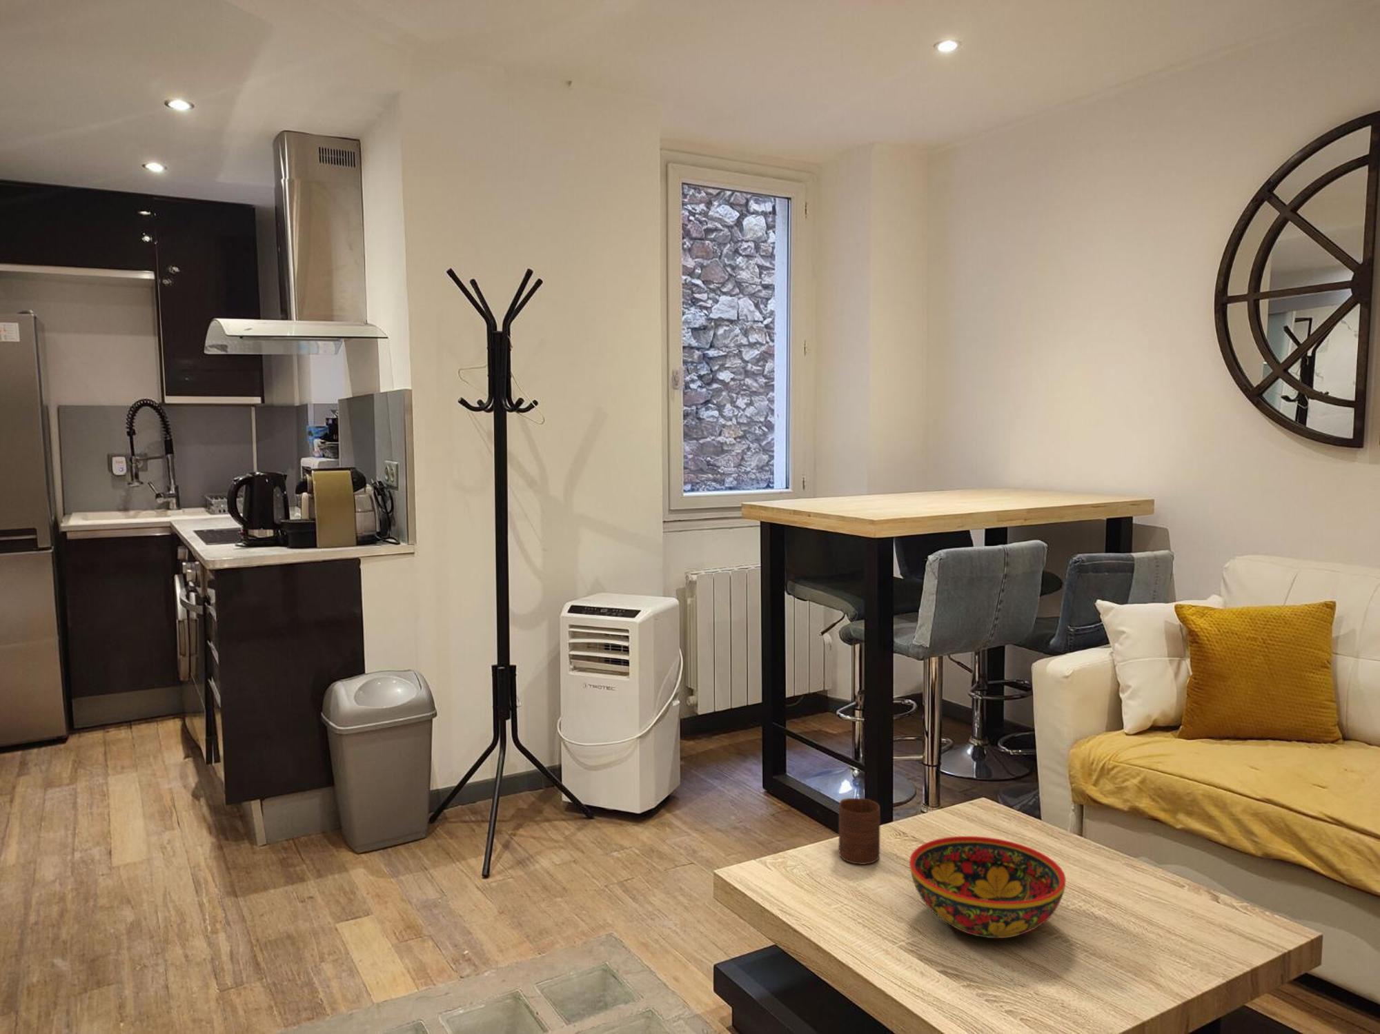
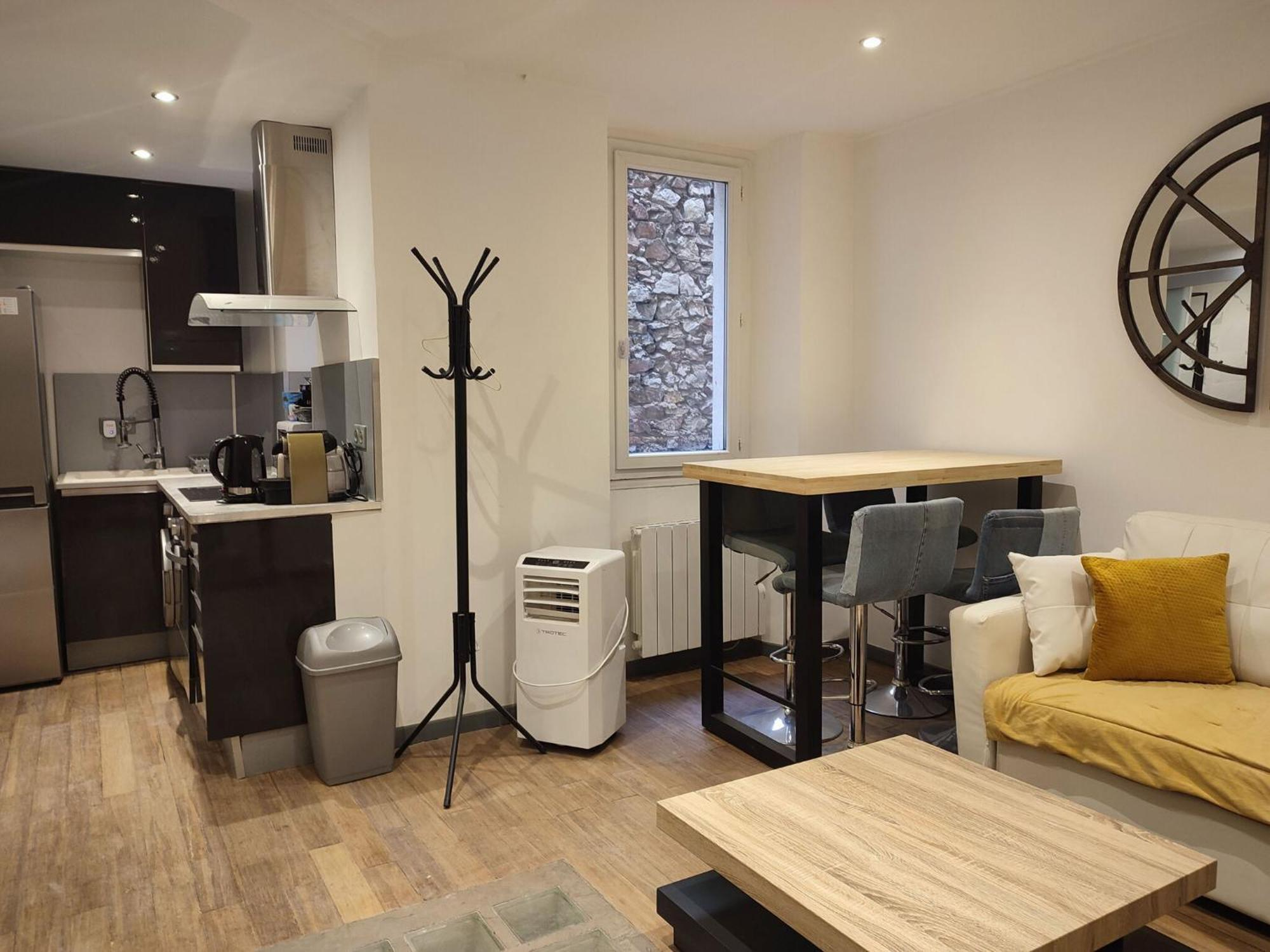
- cup [839,797,881,866]
- bowl [908,835,1066,938]
